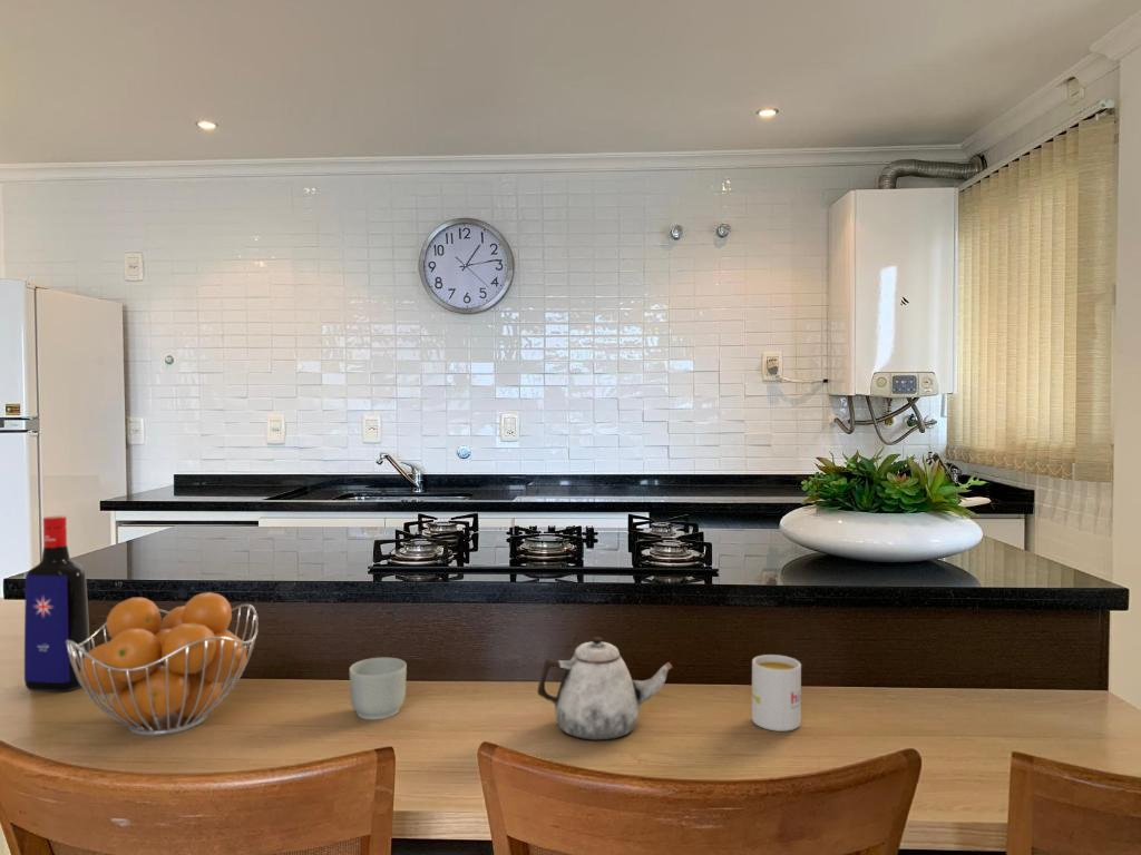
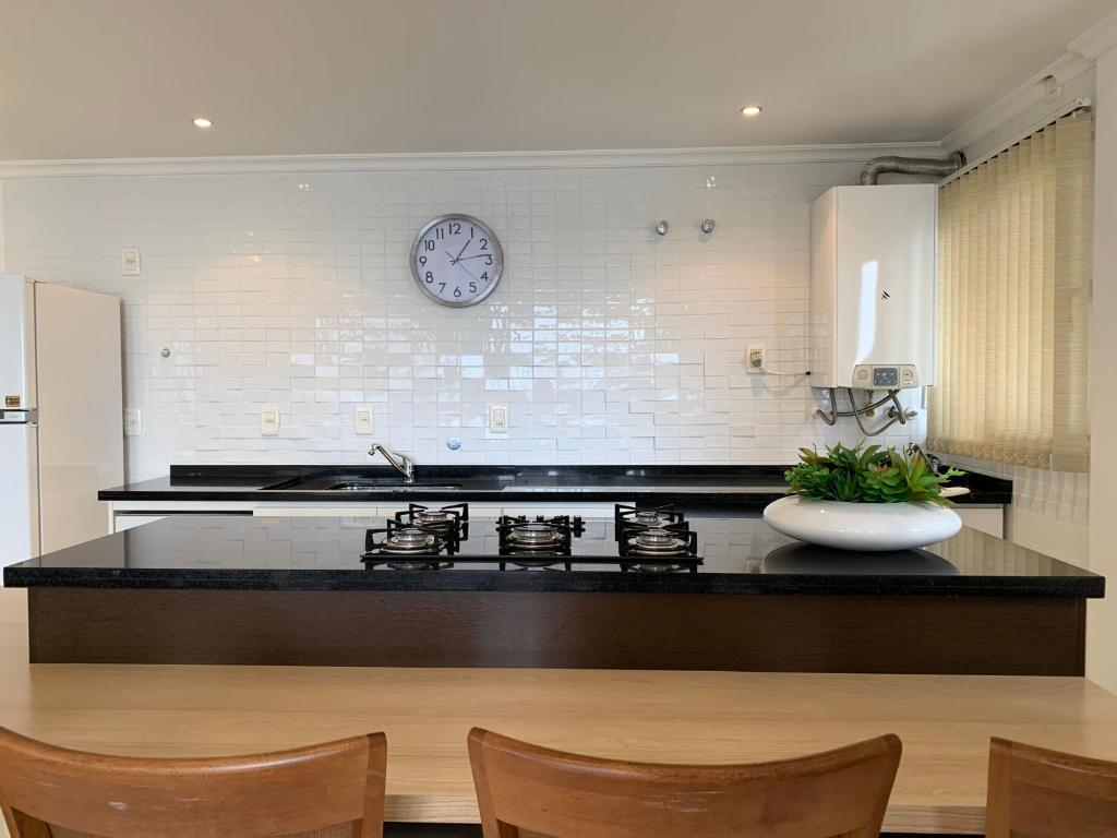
- liquor bottle [23,514,91,692]
- fruit basket [66,591,259,737]
- mug [751,653,802,733]
- mug [349,657,408,720]
- teapot [536,636,674,741]
